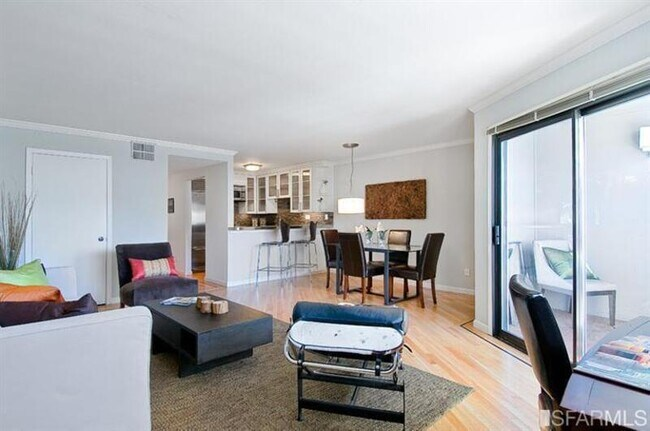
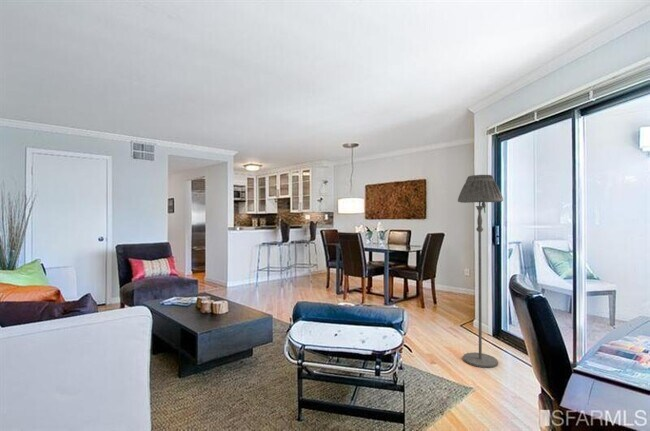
+ floor lamp [457,174,504,369]
